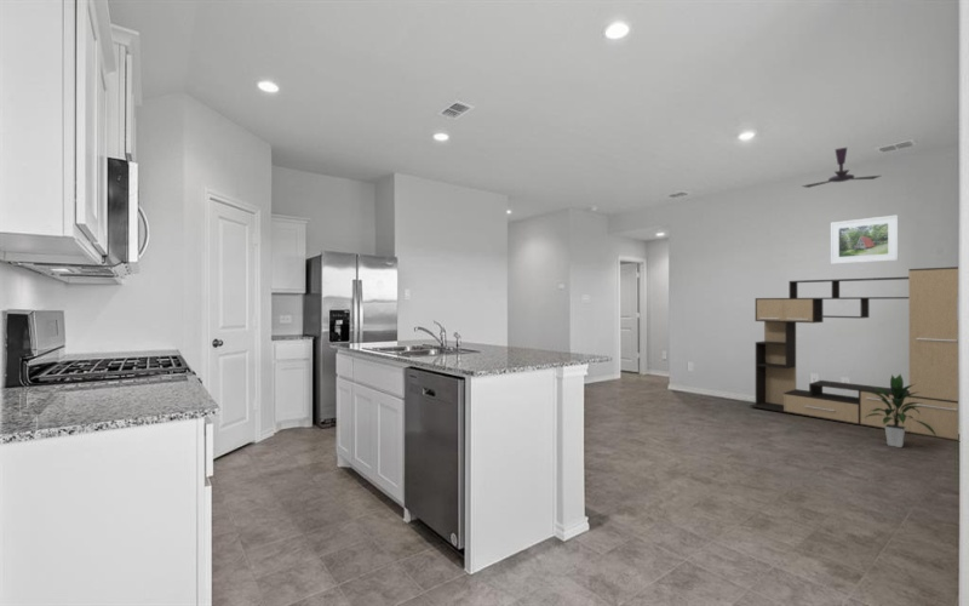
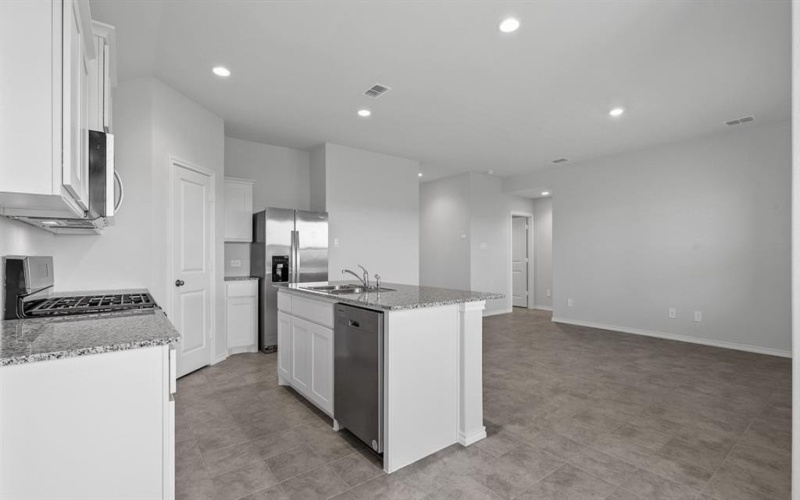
- media console [749,265,959,442]
- ceiling fan [801,147,882,189]
- indoor plant [864,372,938,448]
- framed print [830,213,899,265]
